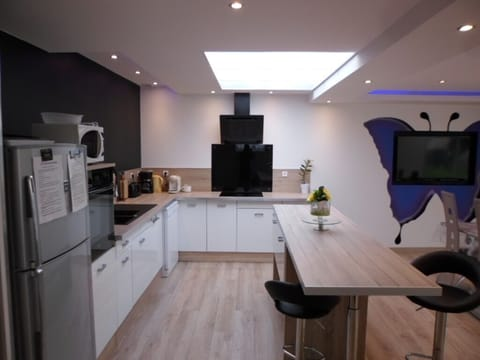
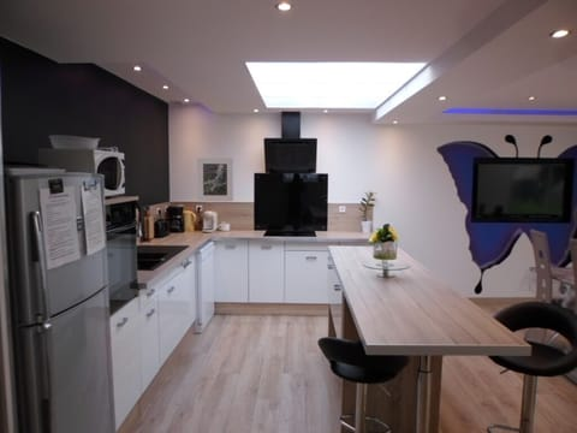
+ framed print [196,156,234,202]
